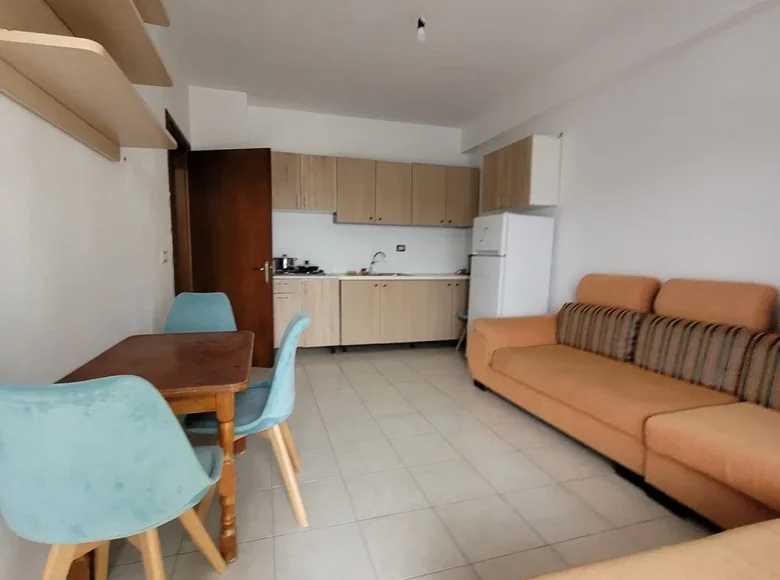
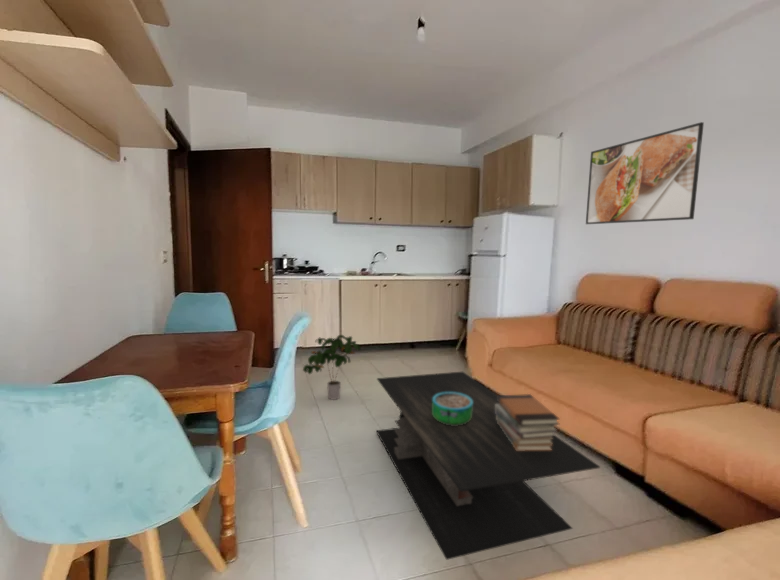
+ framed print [585,121,705,225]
+ coffee table [375,371,601,561]
+ potted plant [302,334,362,401]
+ book stack [495,393,561,451]
+ decorative bowl [432,392,473,426]
